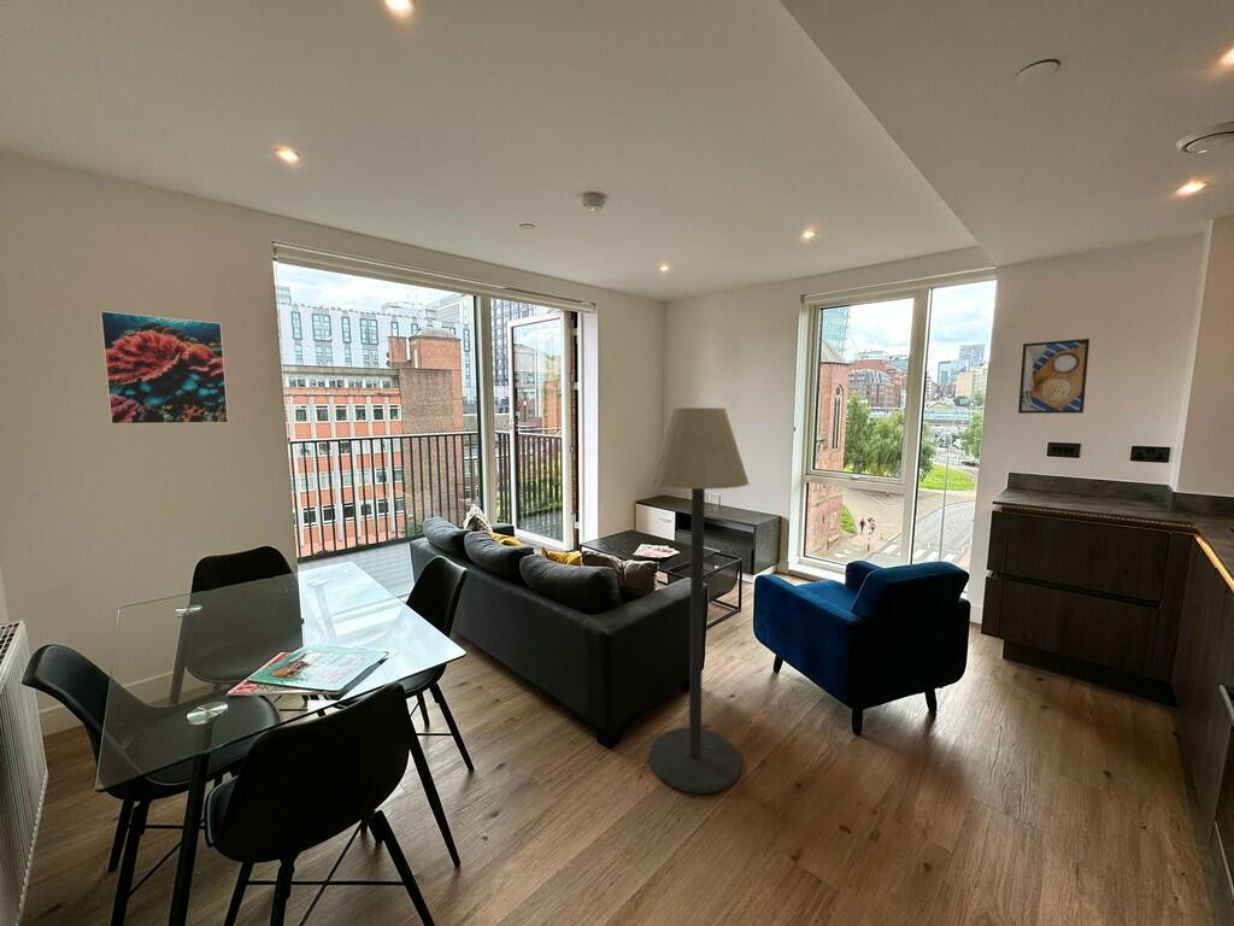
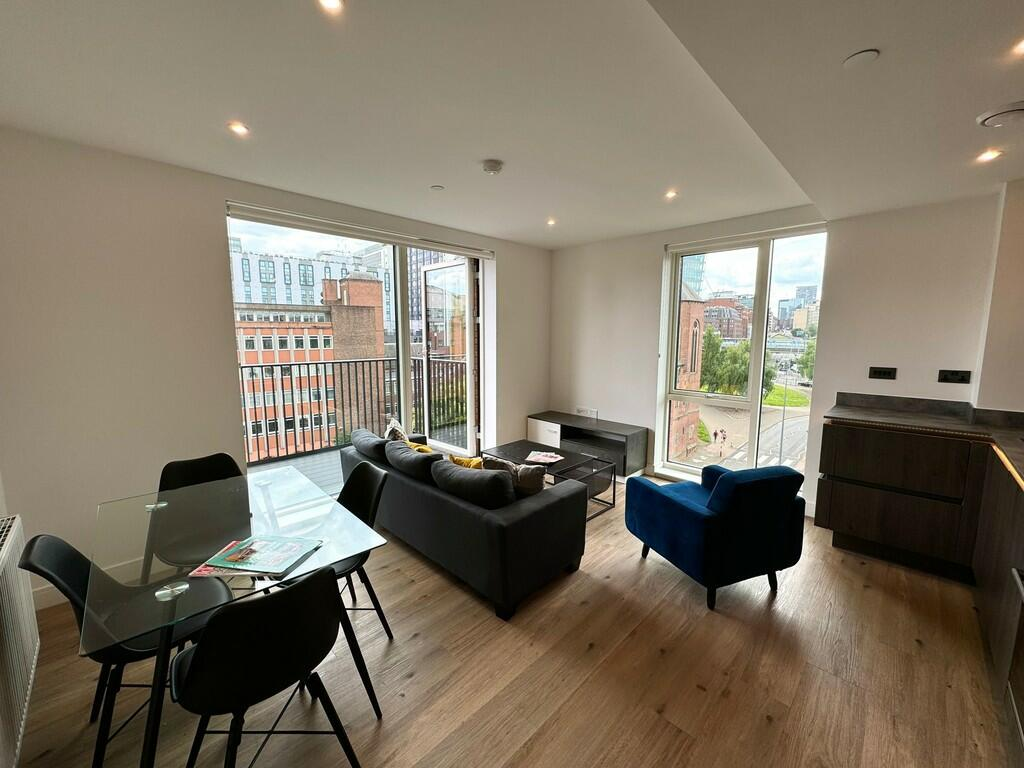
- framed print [99,310,230,426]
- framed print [1017,338,1091,415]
- floor lamp [648,406,750,795]
